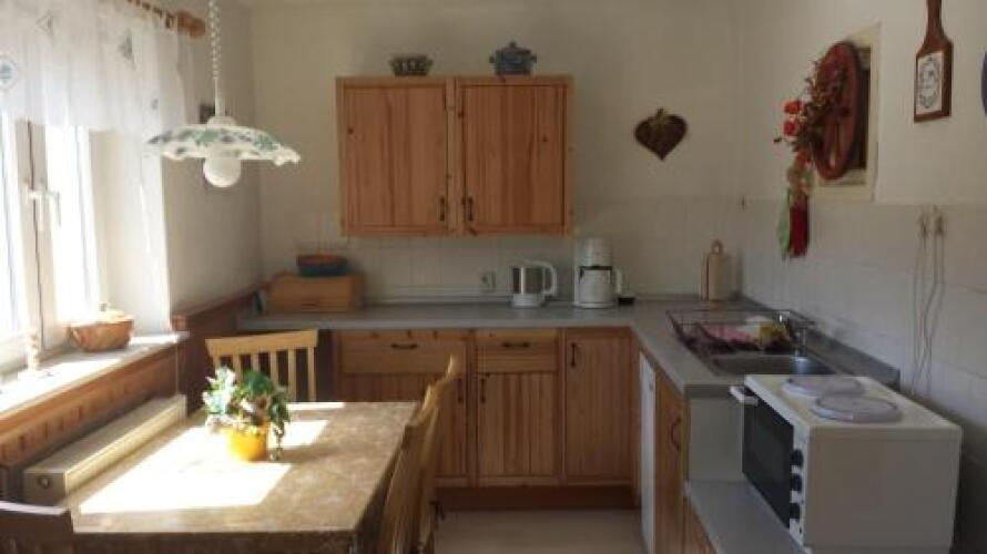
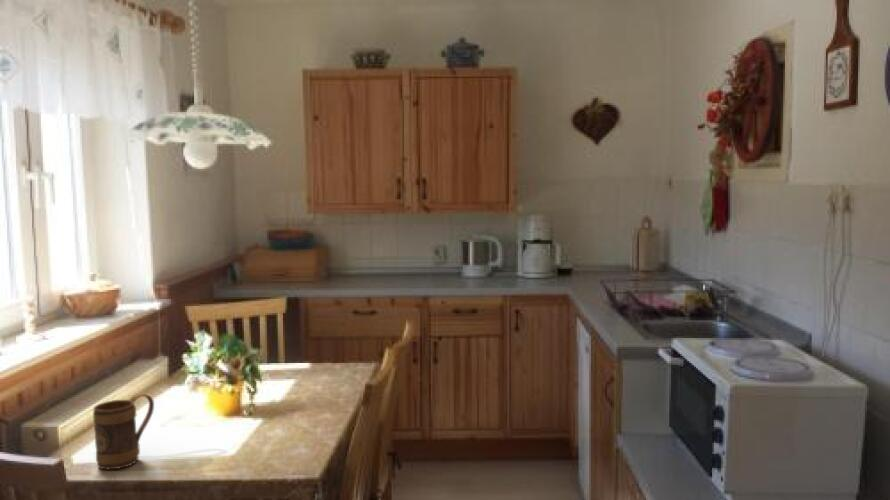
+ mug [92,393,155,470]
